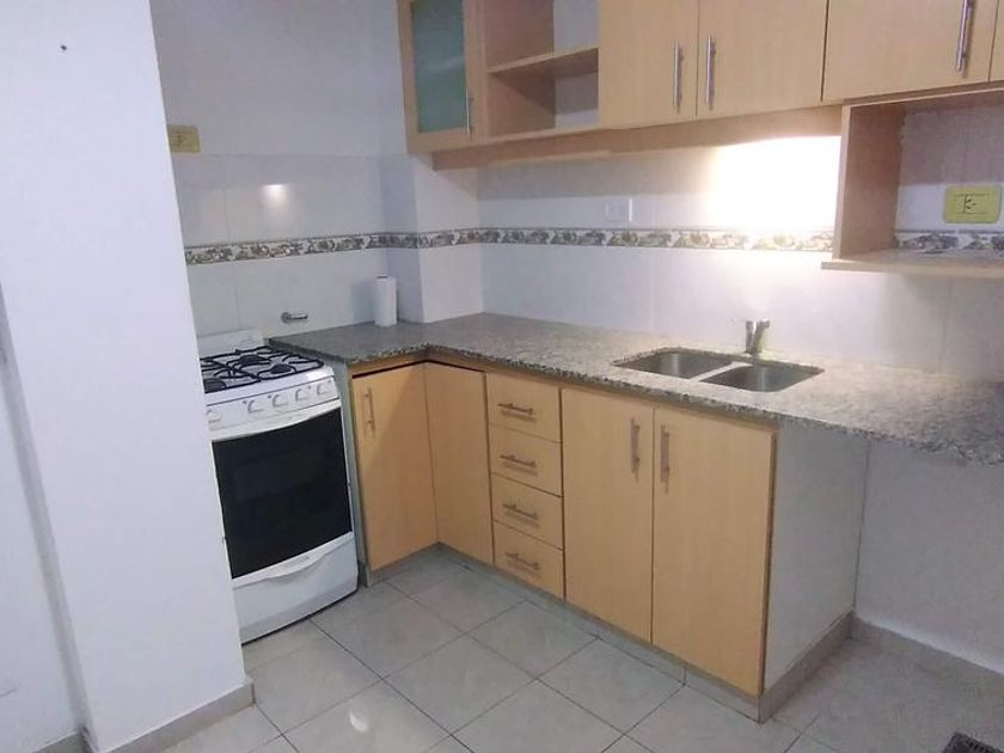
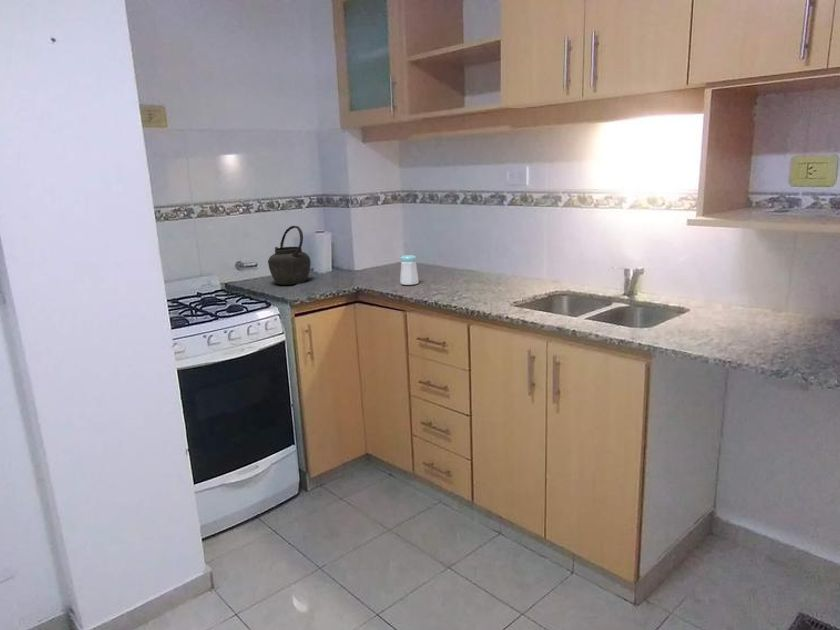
+ salt shaker [399,254,420,286]
+ kettle [267,225,312,286]
